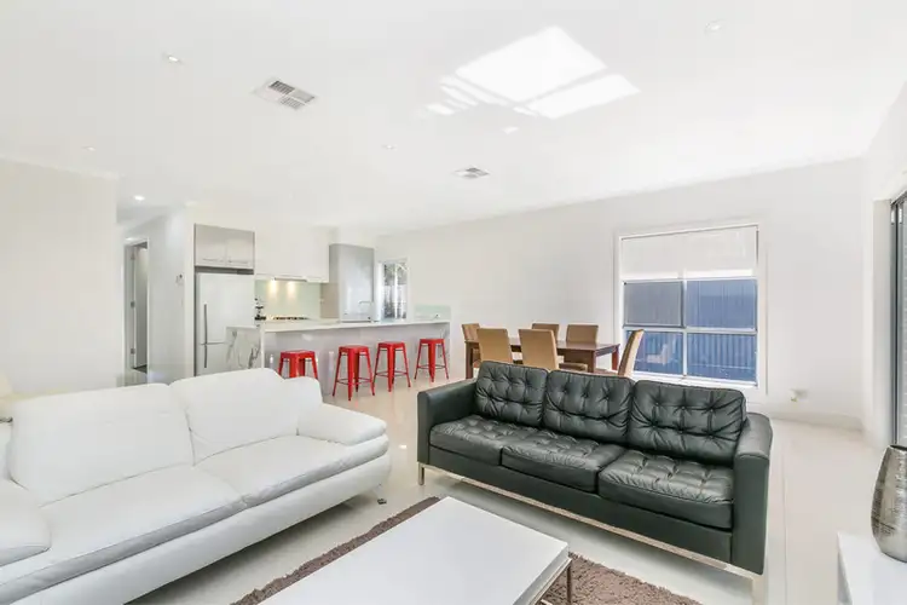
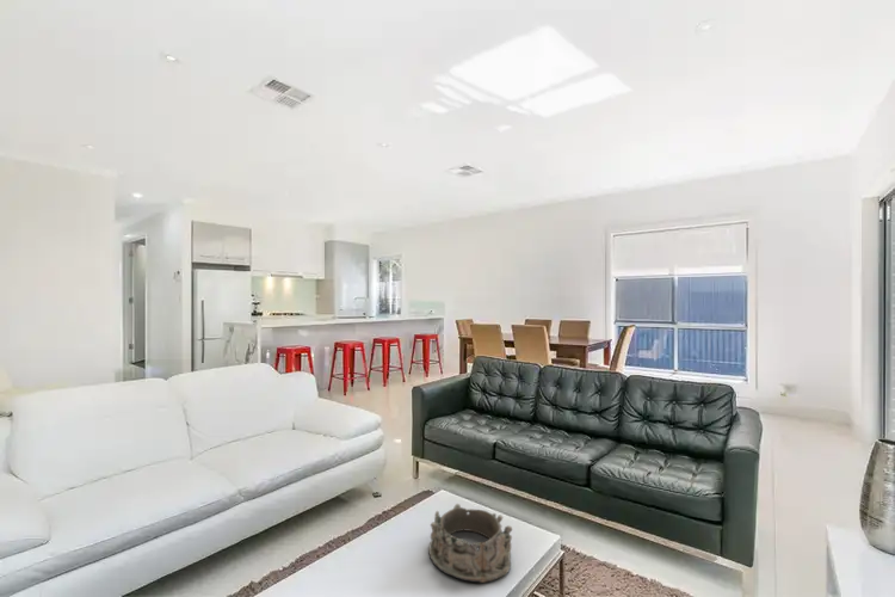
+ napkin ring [427,503,513,584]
